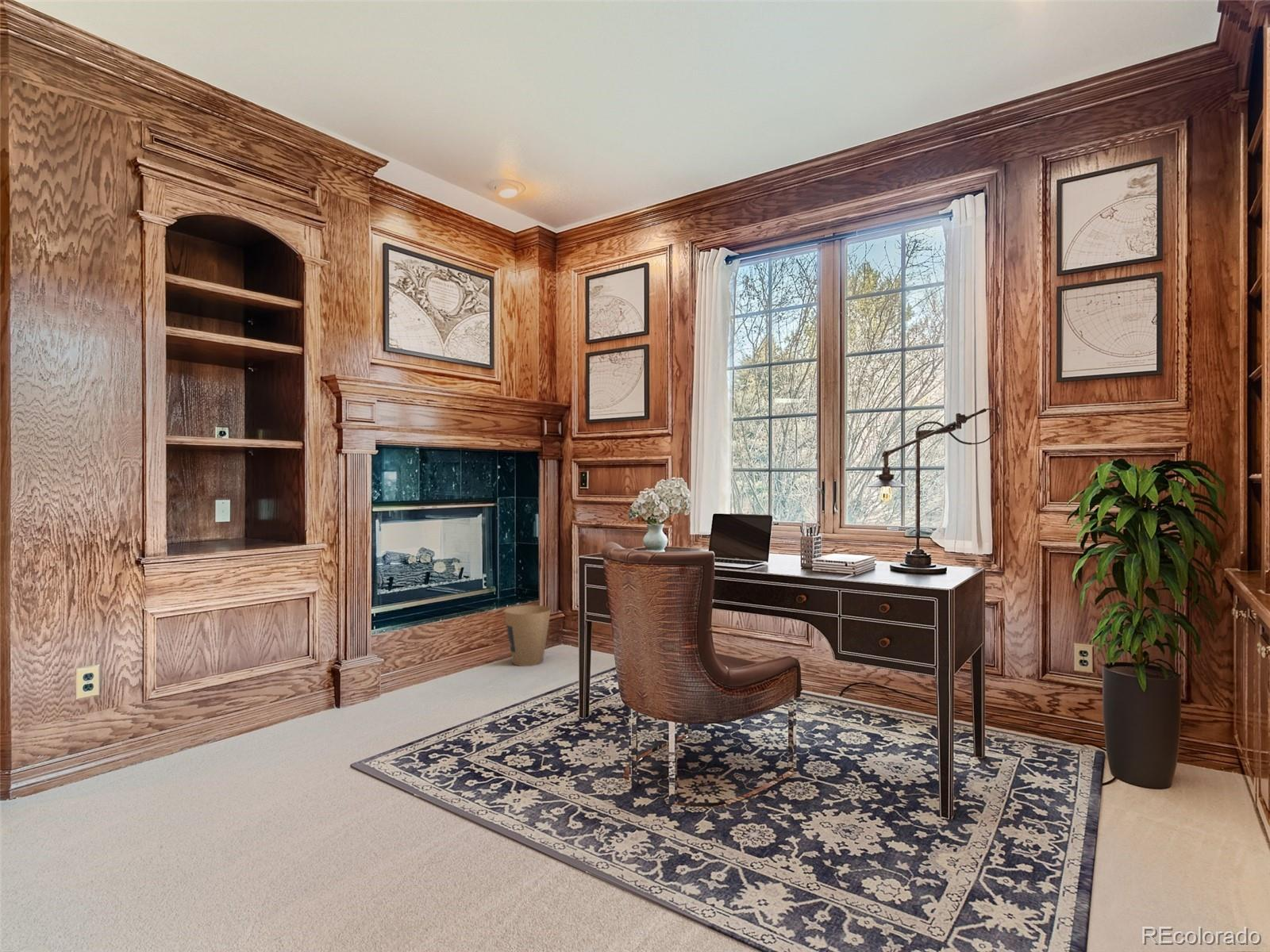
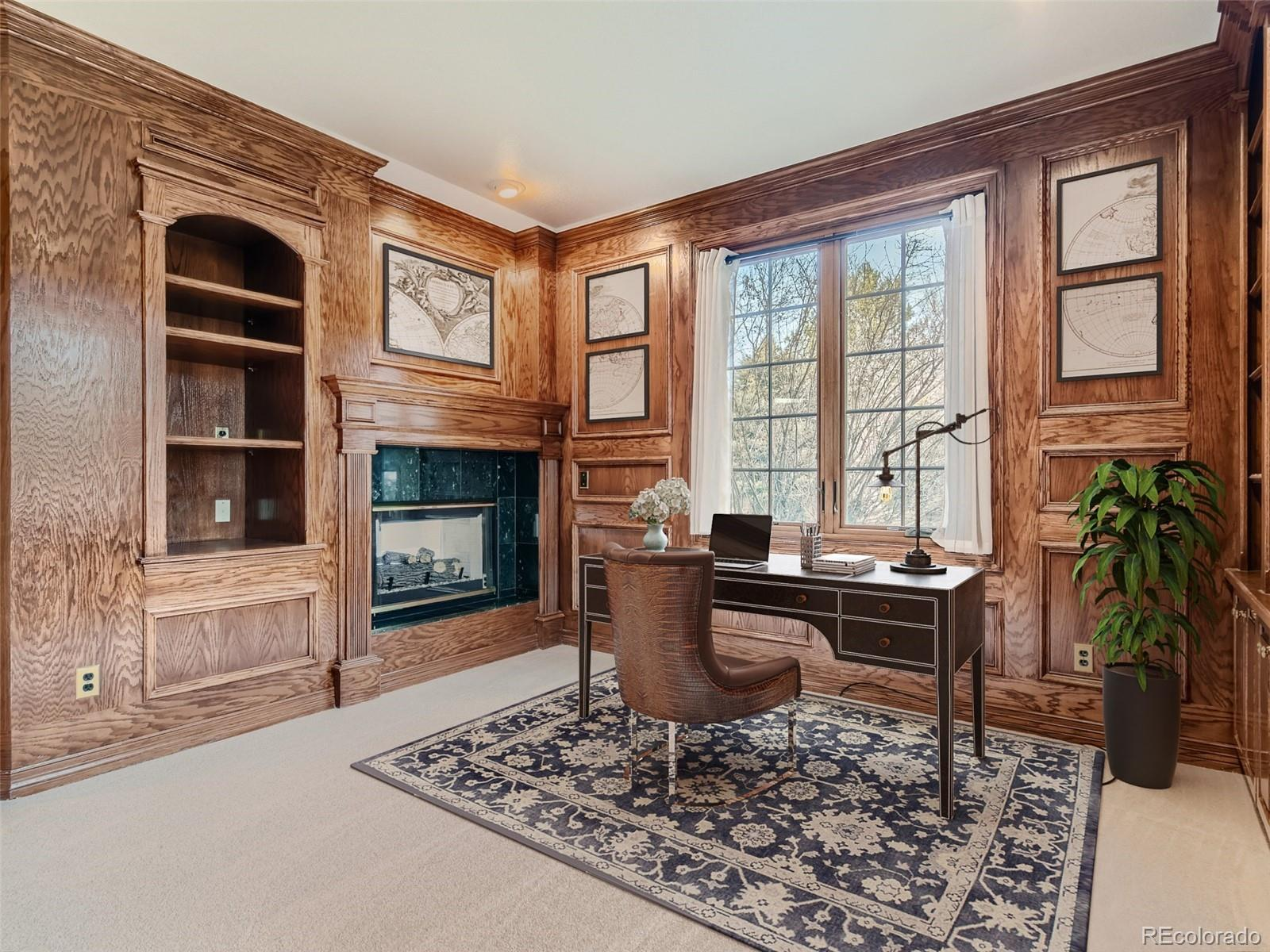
- trash can [503,605,552,667]
